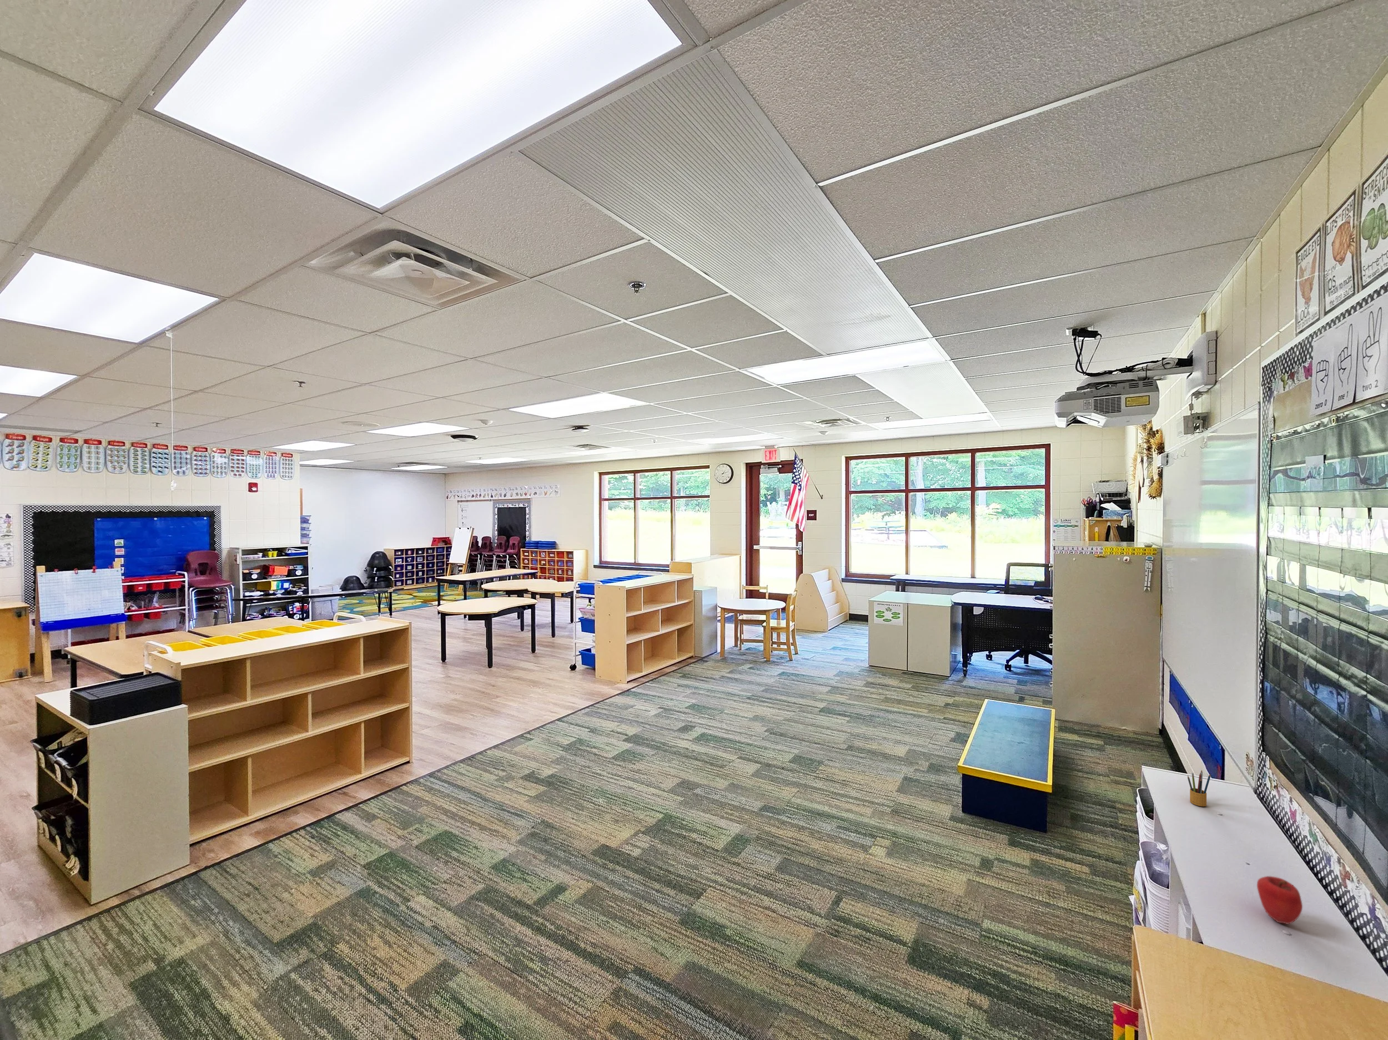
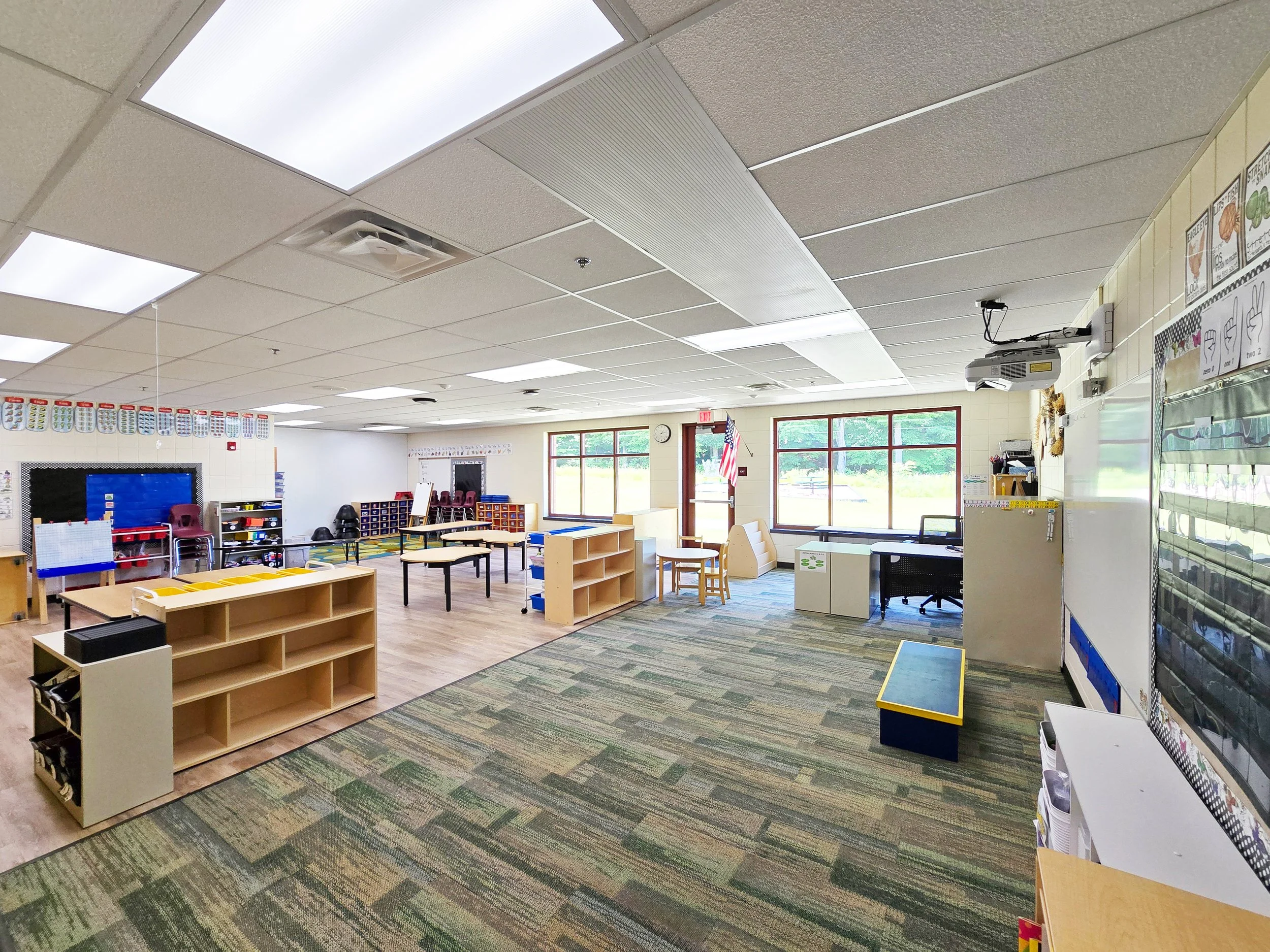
- pencil box [1187,769,1211,807]
- apple [1257,876,1303,924]
